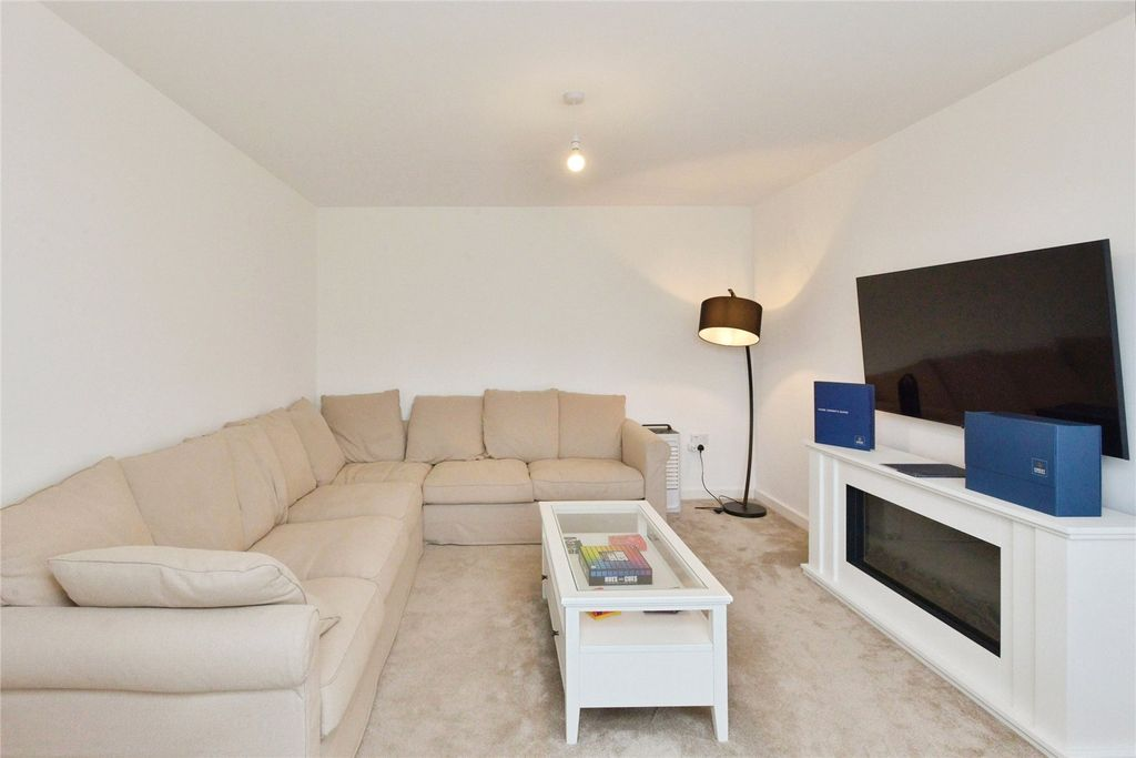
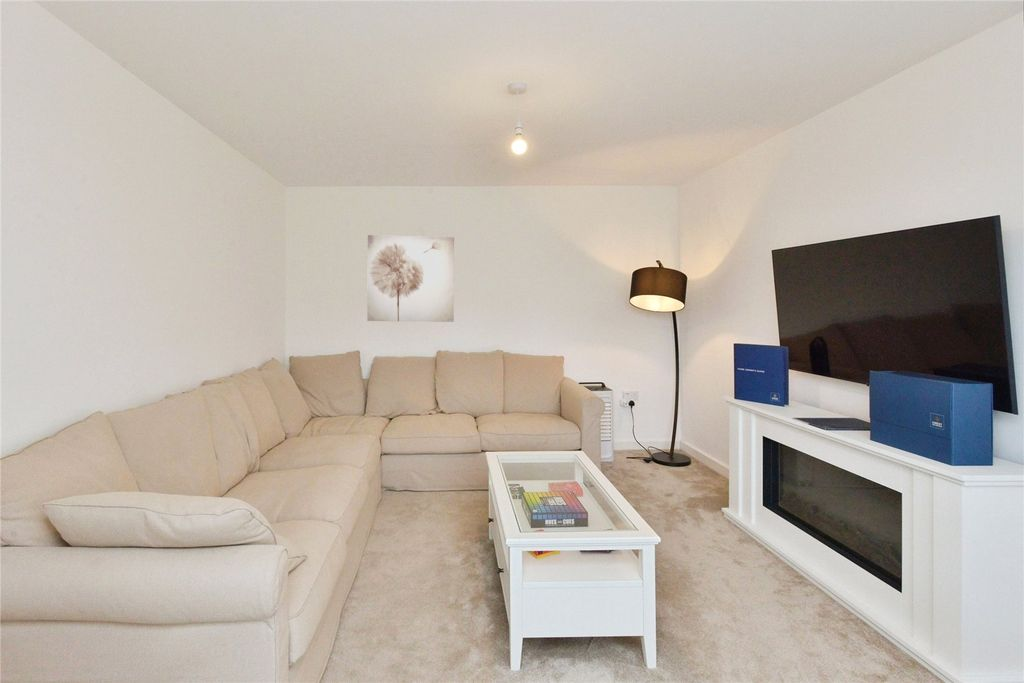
+ wall art [366,234,455,323]
